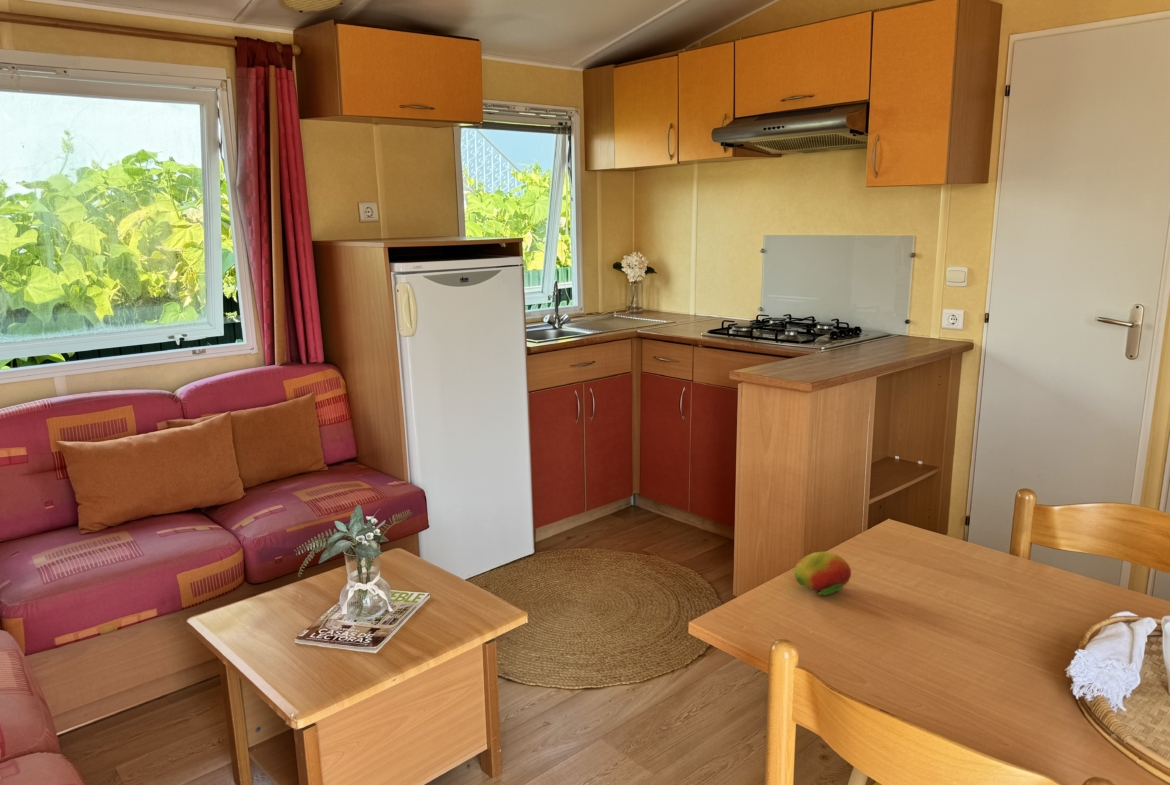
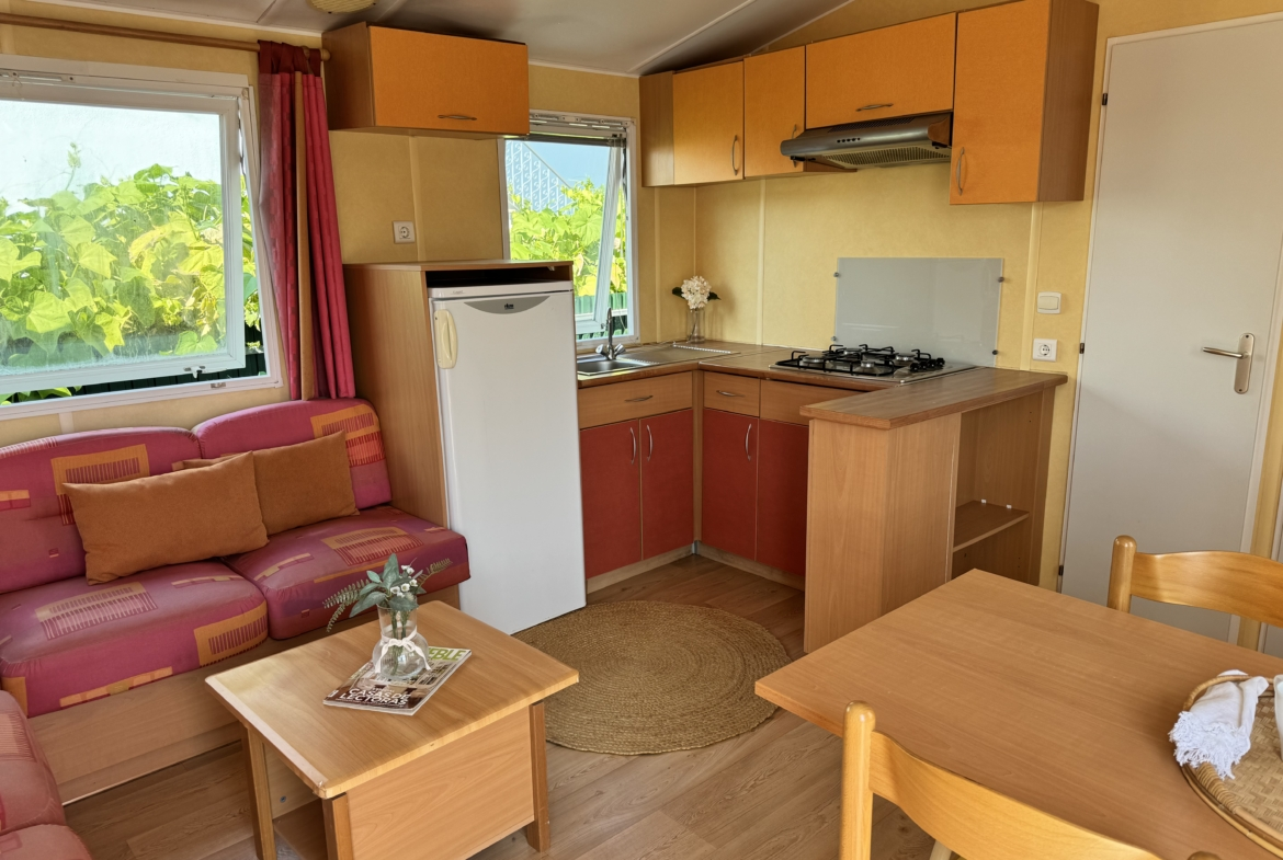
- fruit [793,551,852,597]
